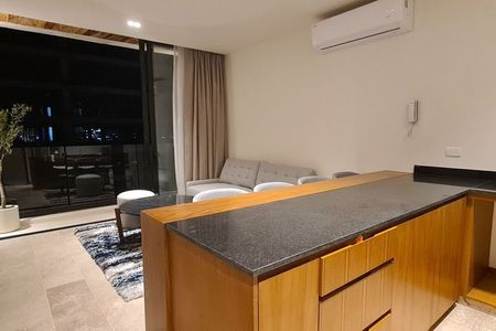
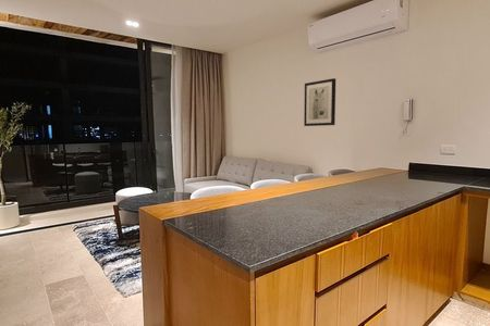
+ wall art [303,77,336,127]
